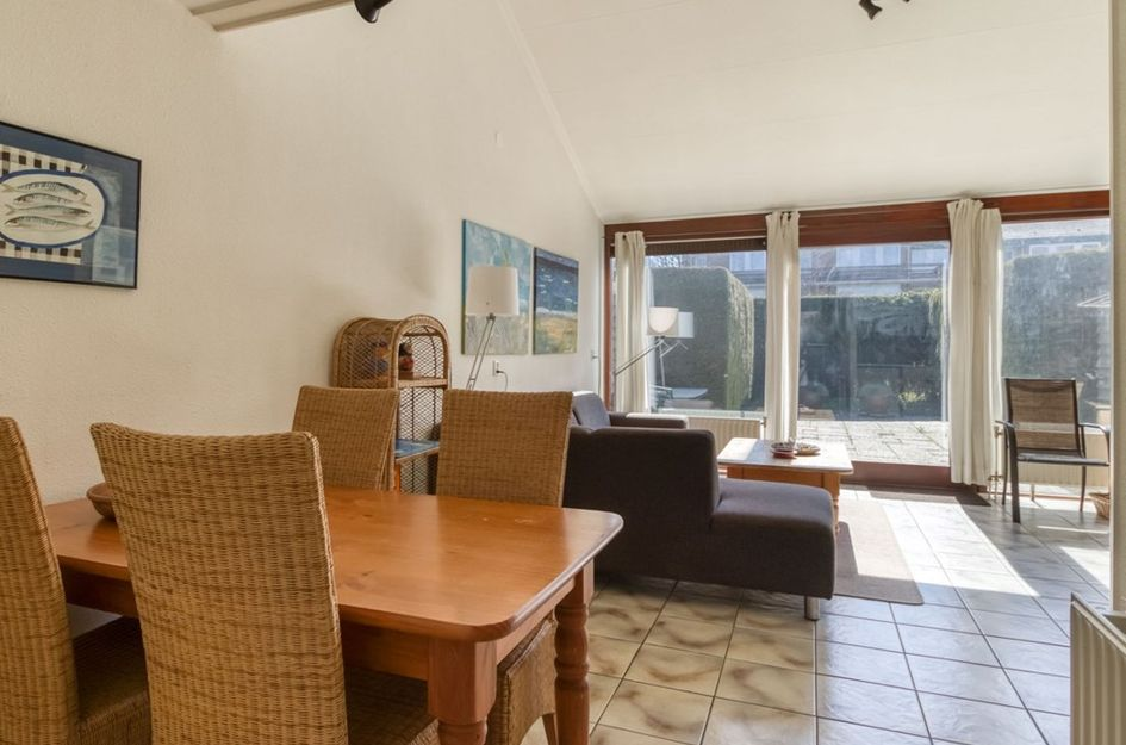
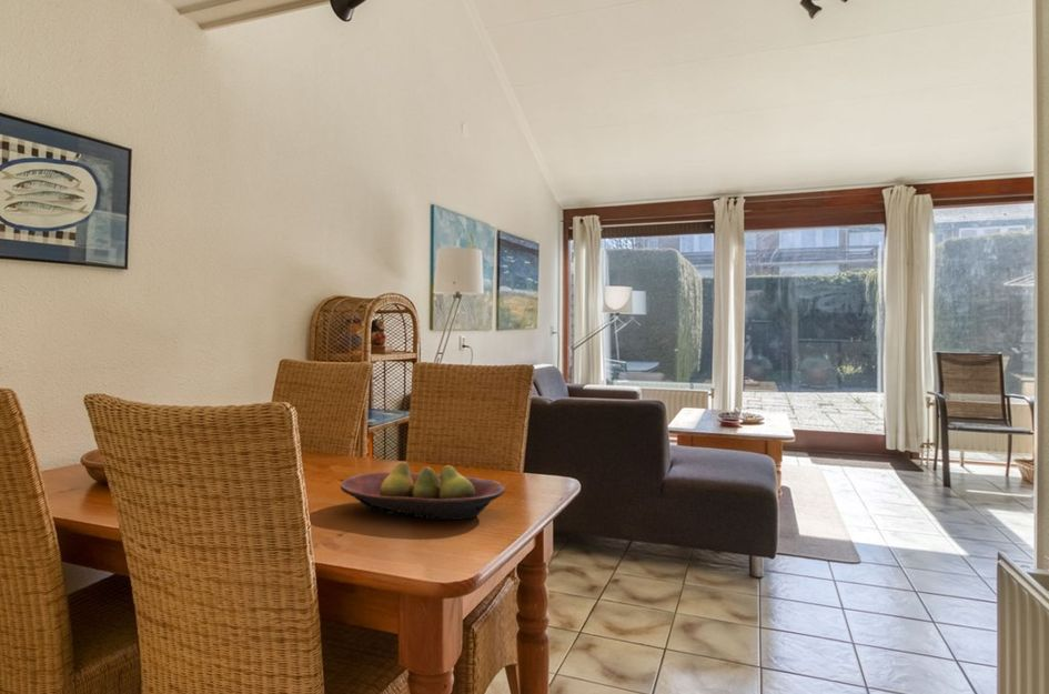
+ fruit bowl [340,460,507,521]
